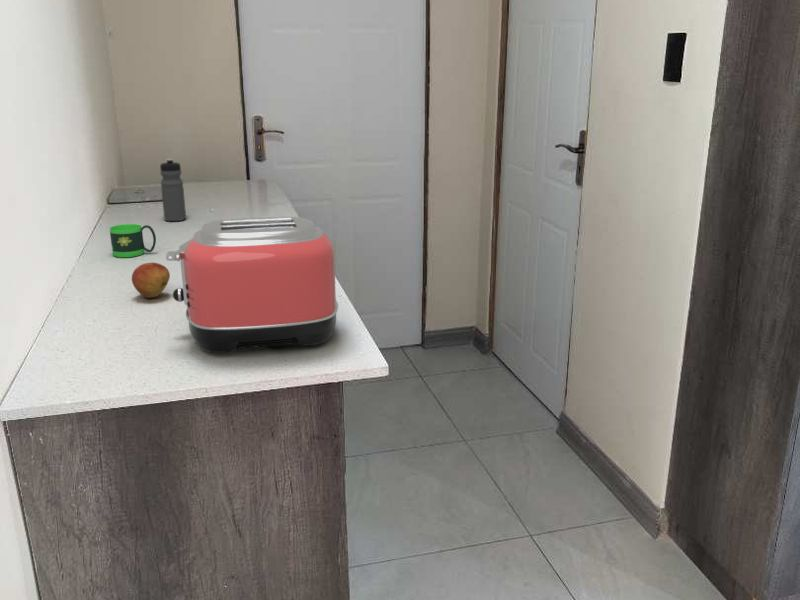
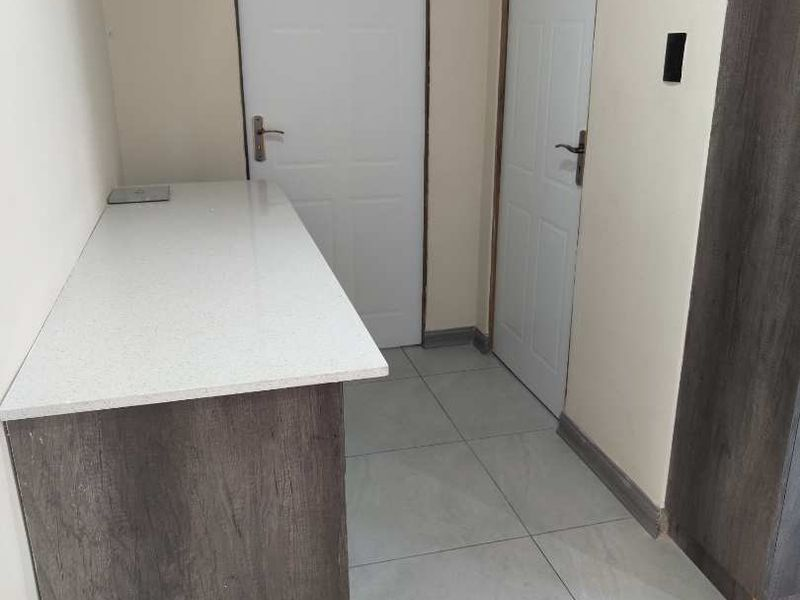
- mug [109,223,157,258]
- toaster [165,216,339,354]
- fruit [131,261,171,299]
- water bottle [159,158,187,222]
